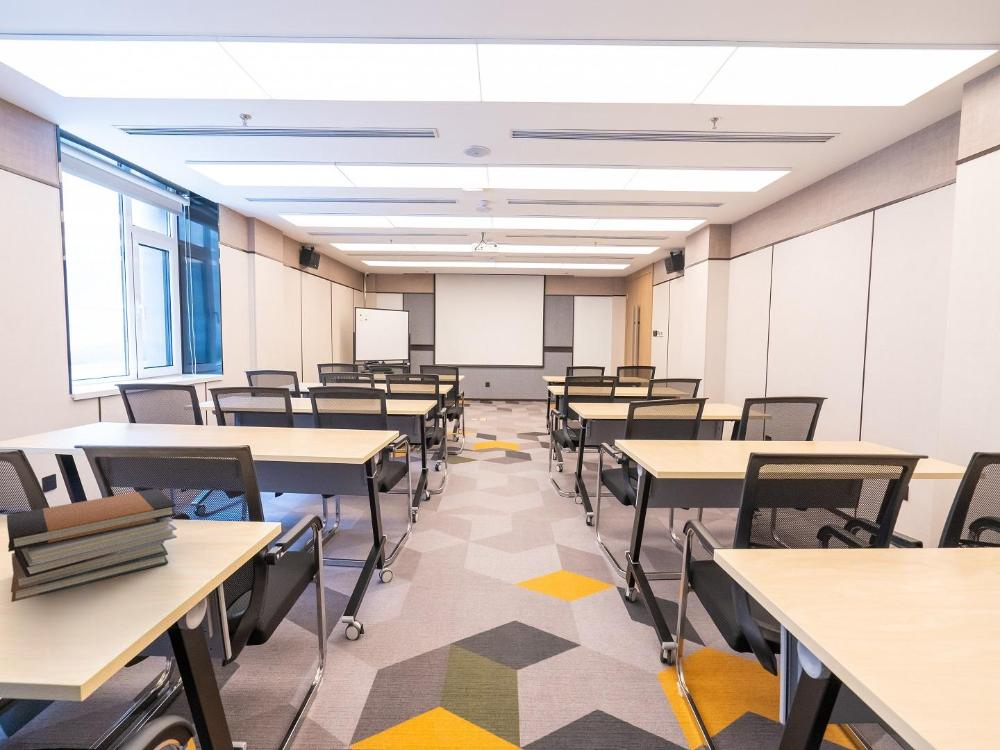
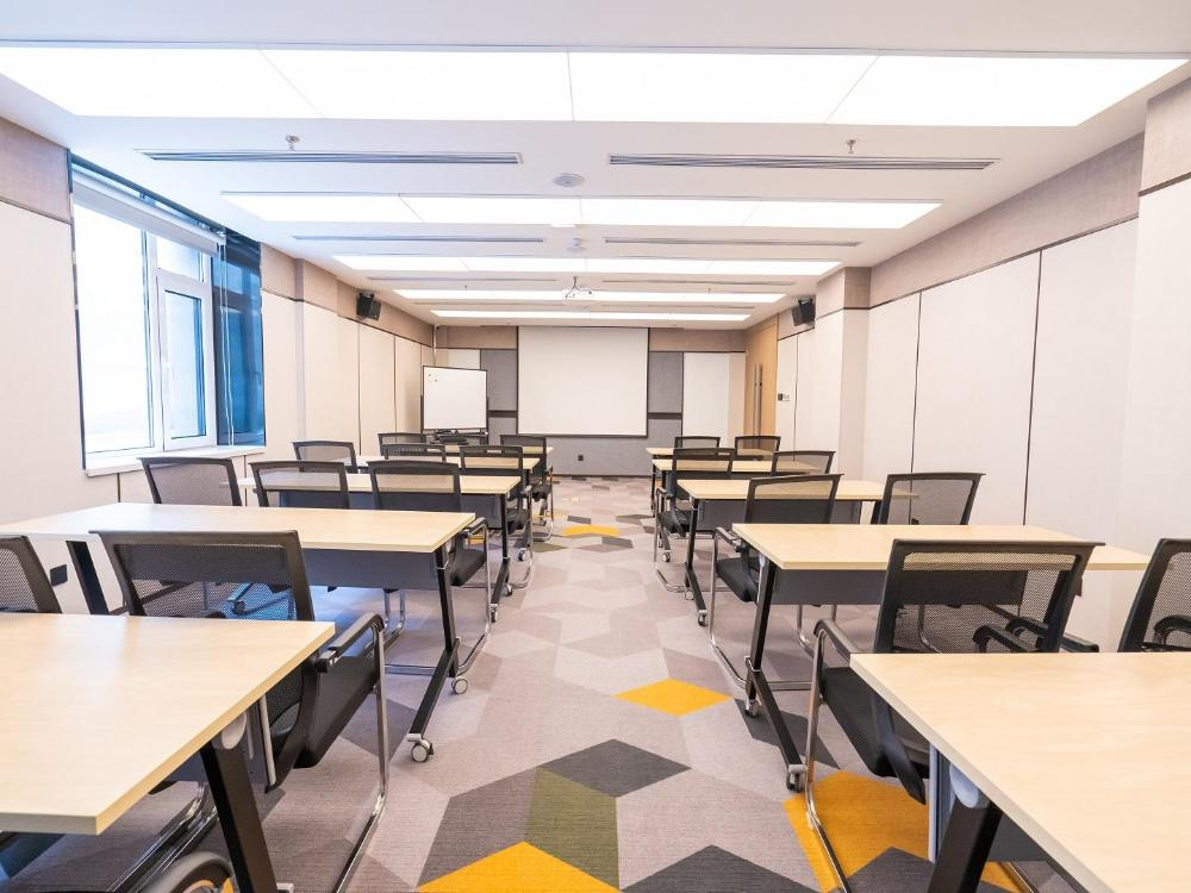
- book stack [6,488,178,603]
